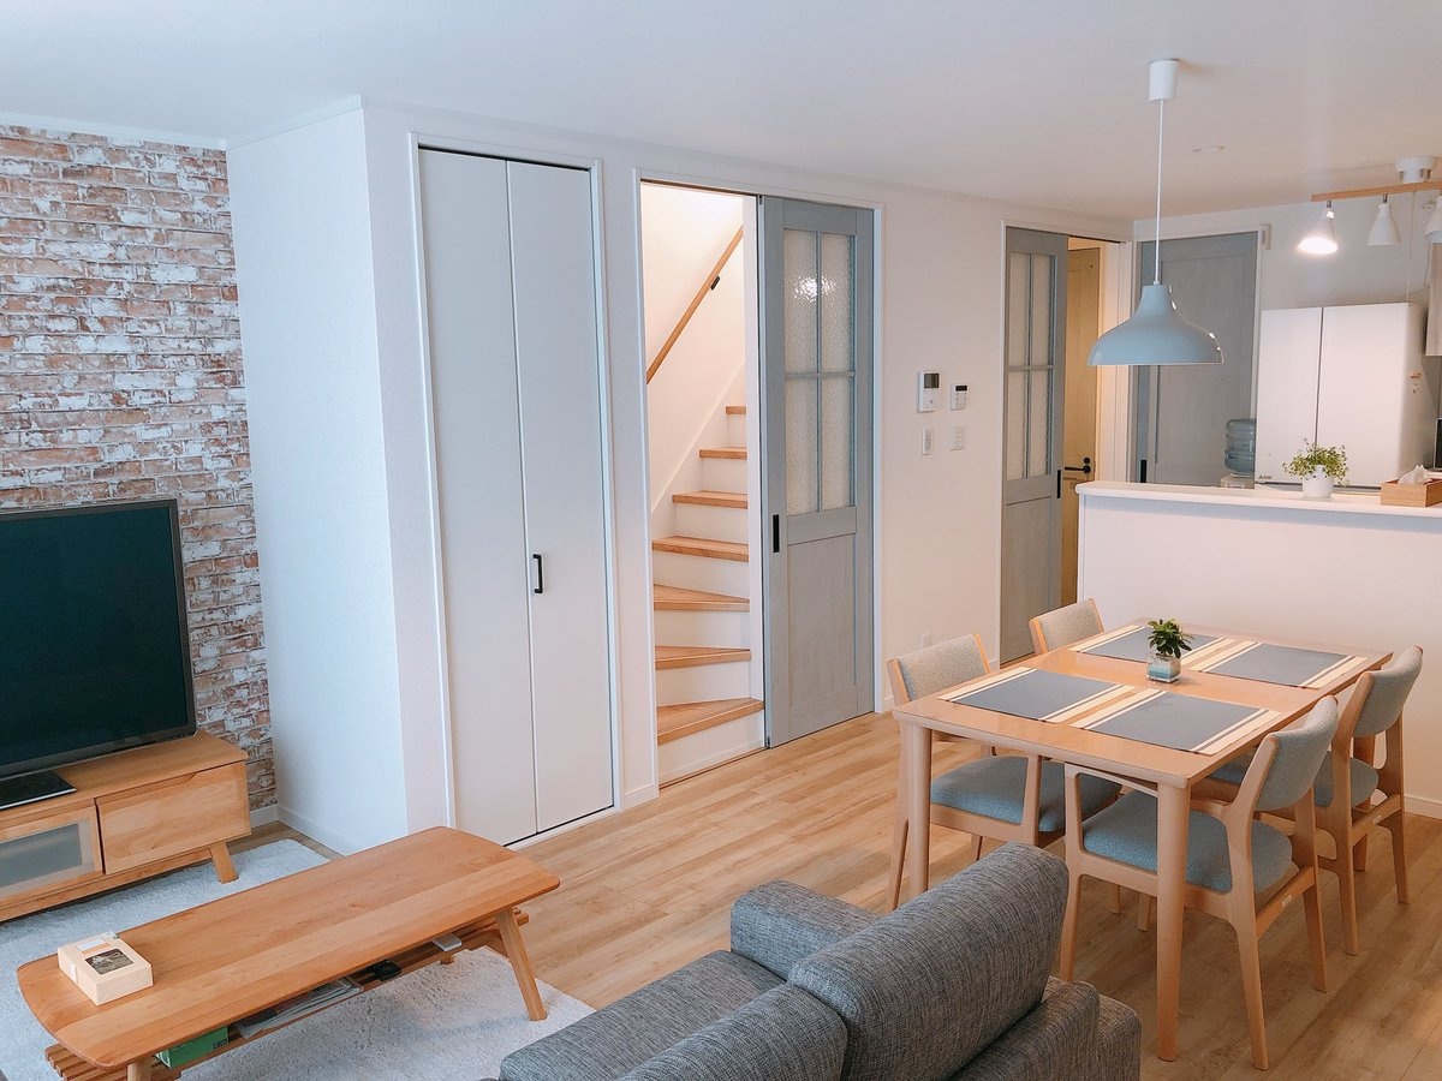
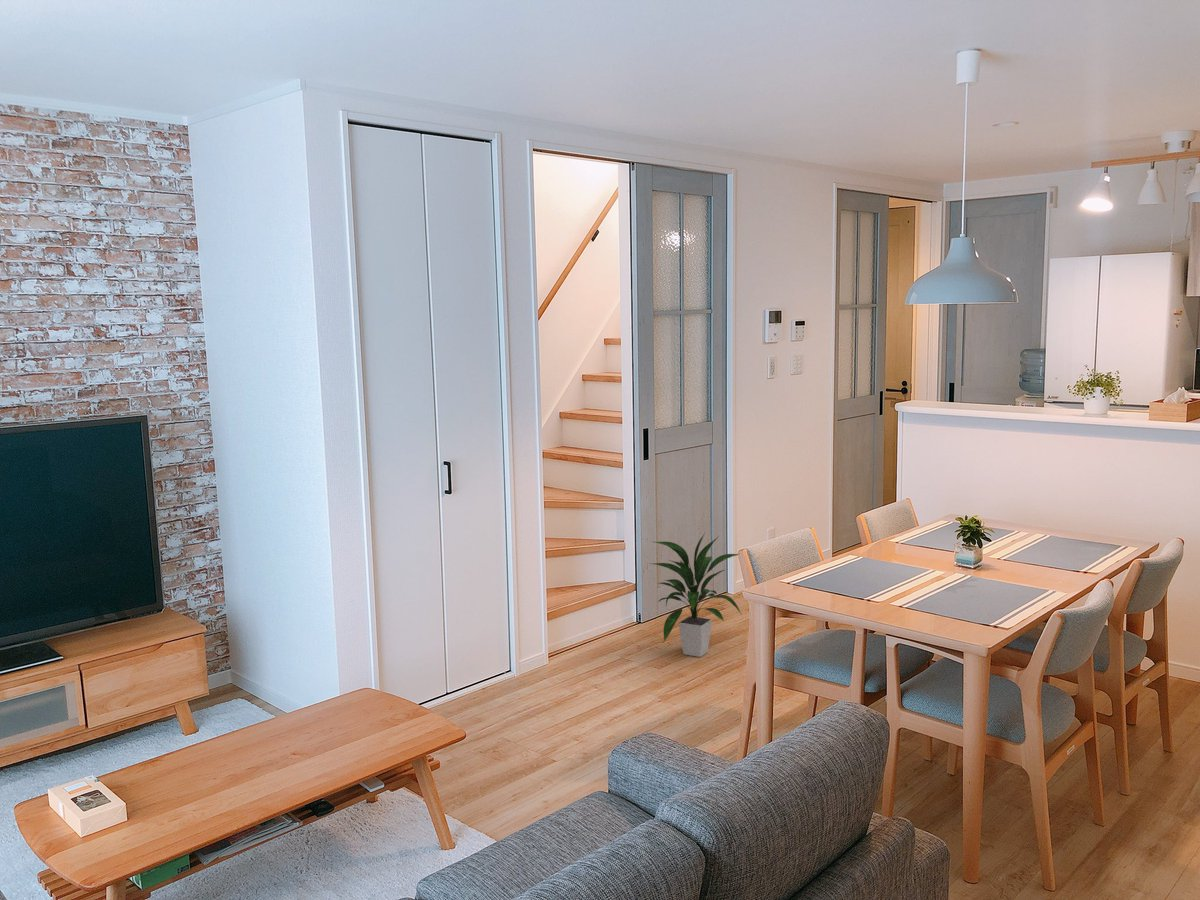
+ indoor plant [648,532,742,658]
